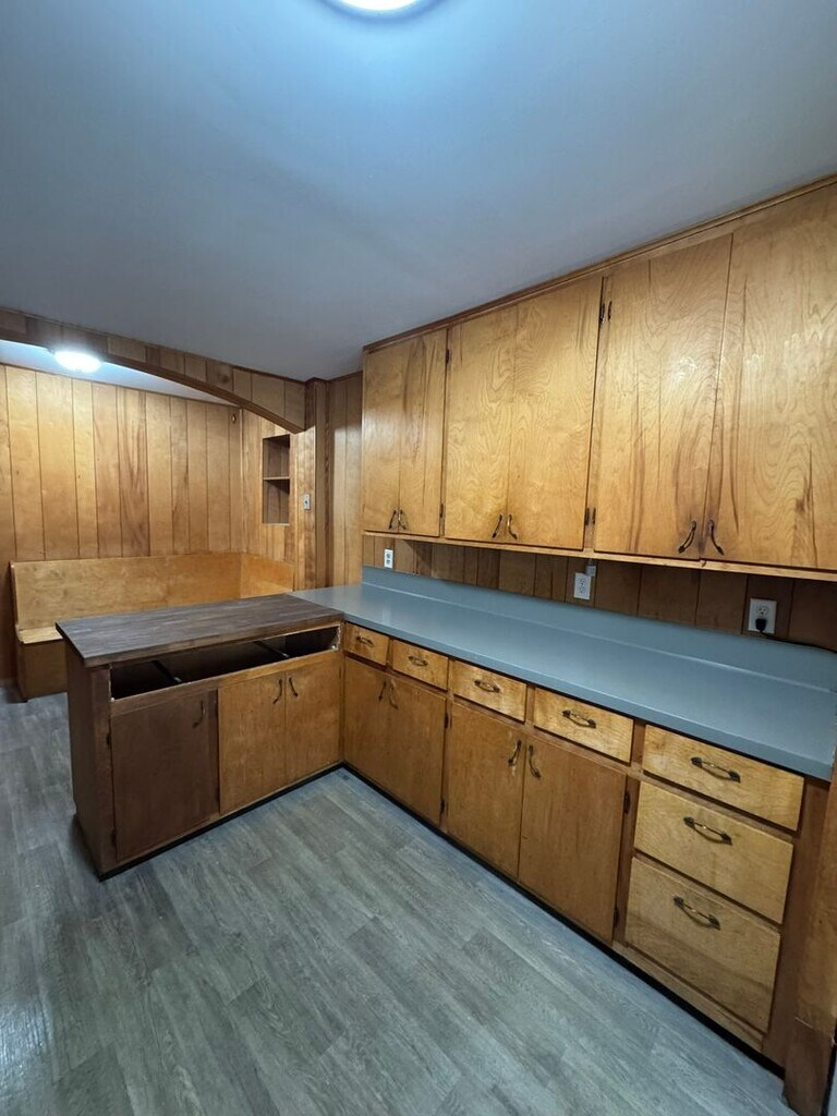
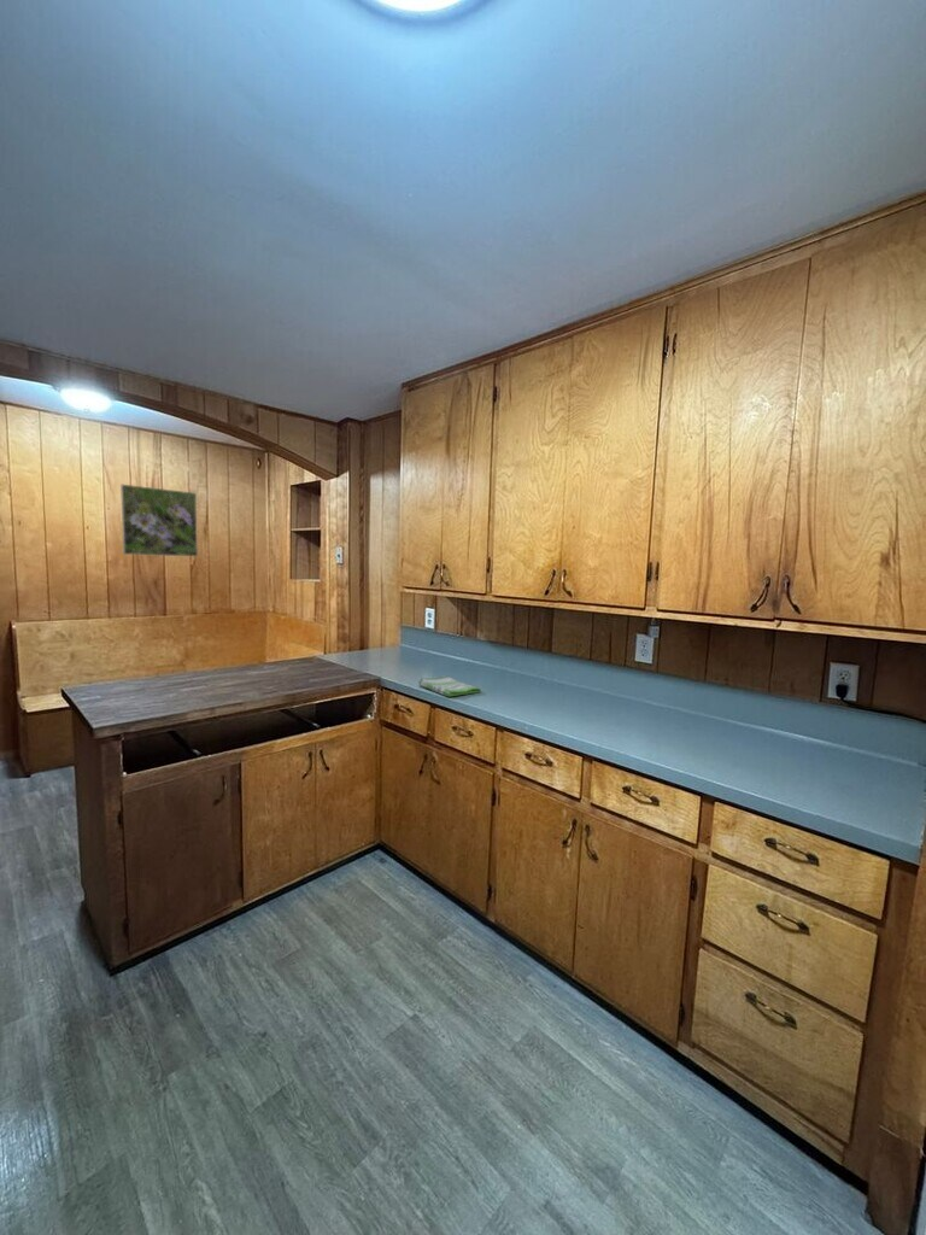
+ dish towel [417,675,482,697]
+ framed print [119,484,199,558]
